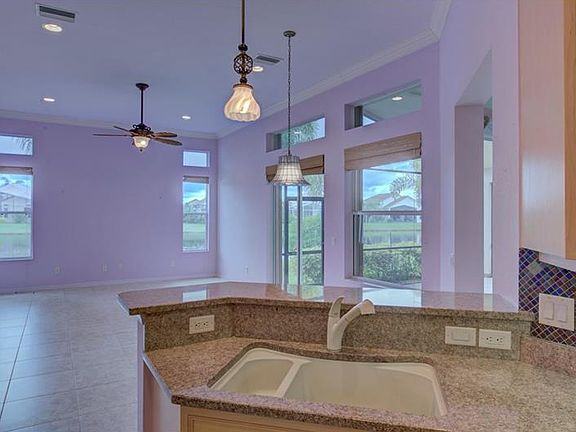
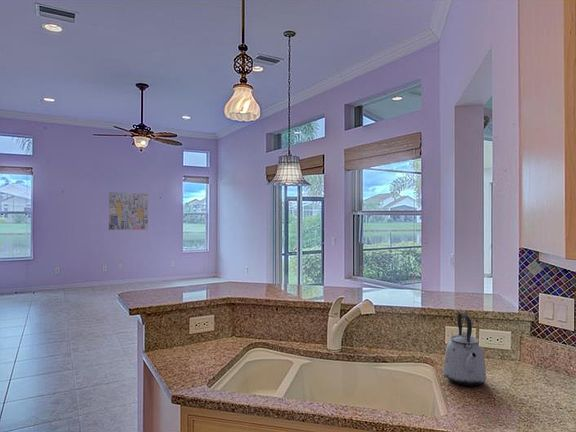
+ kettle [442,311,487,386]
+ wall art [108,191,149,231]
